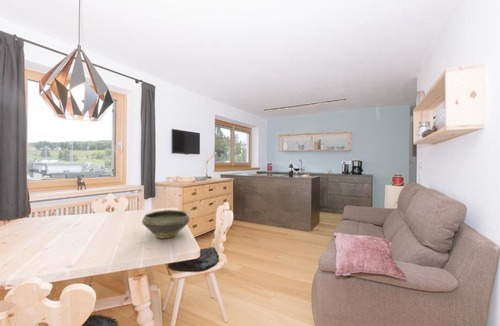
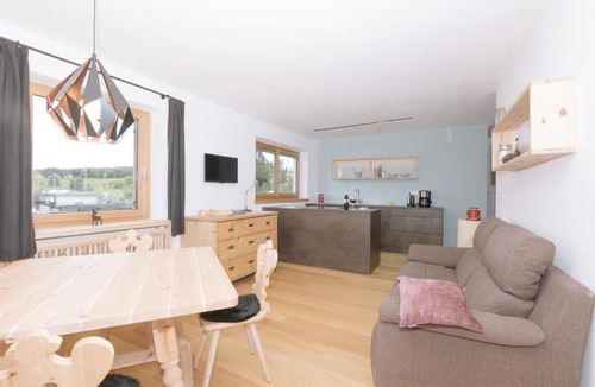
- bowl [141,209,190,239]
